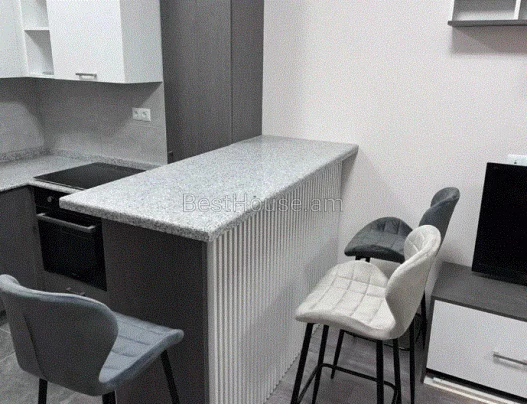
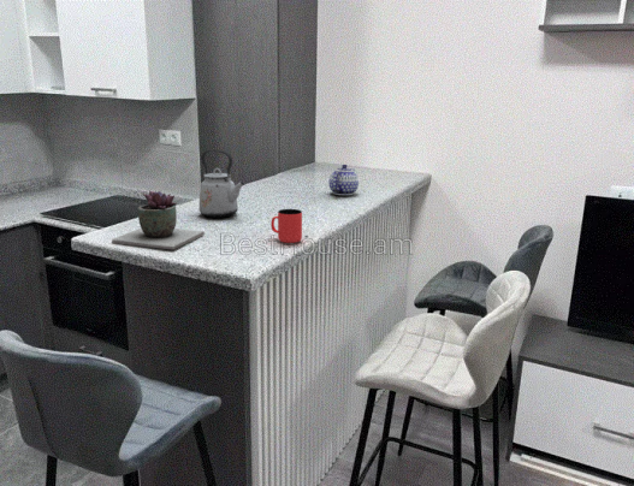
+ cup [269,208,303,244]
+ teapot [327,164,360,196]
+ kettle [197,149,245,219]
+ succulent plant [111,190,206,250]
